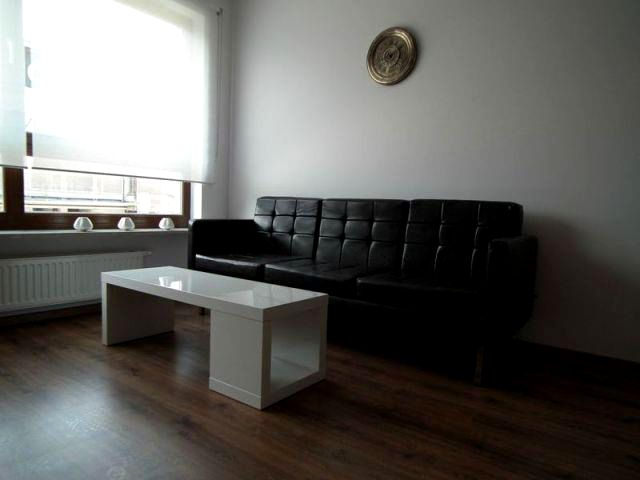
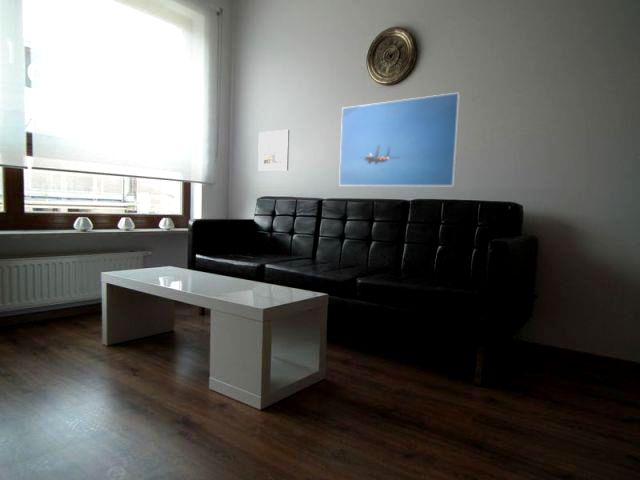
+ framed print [338,92,461,187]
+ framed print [257,129,290,172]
